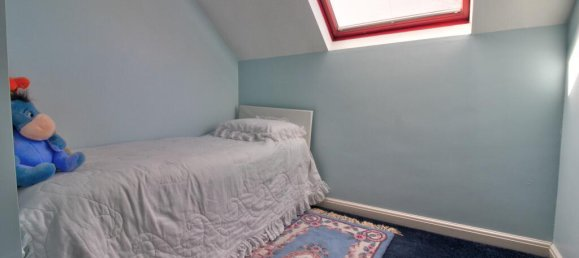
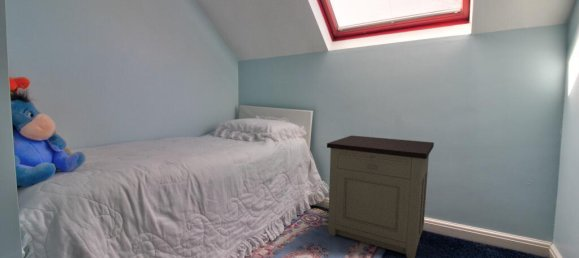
+ nightstand [326,134,435,258]
